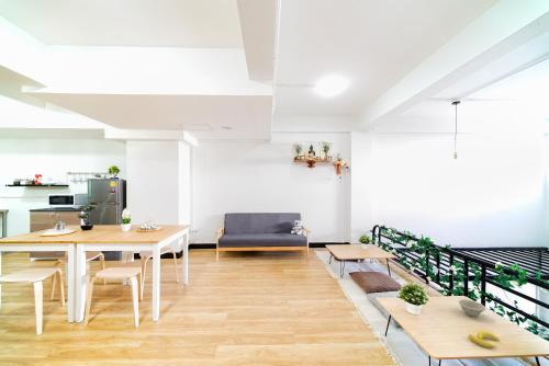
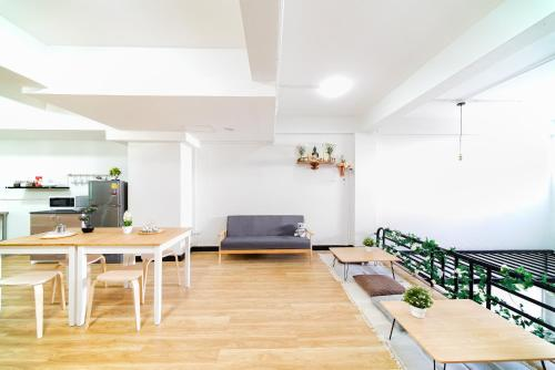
- bowl [458,299,486,318]
- banana [468,330,501,350]
